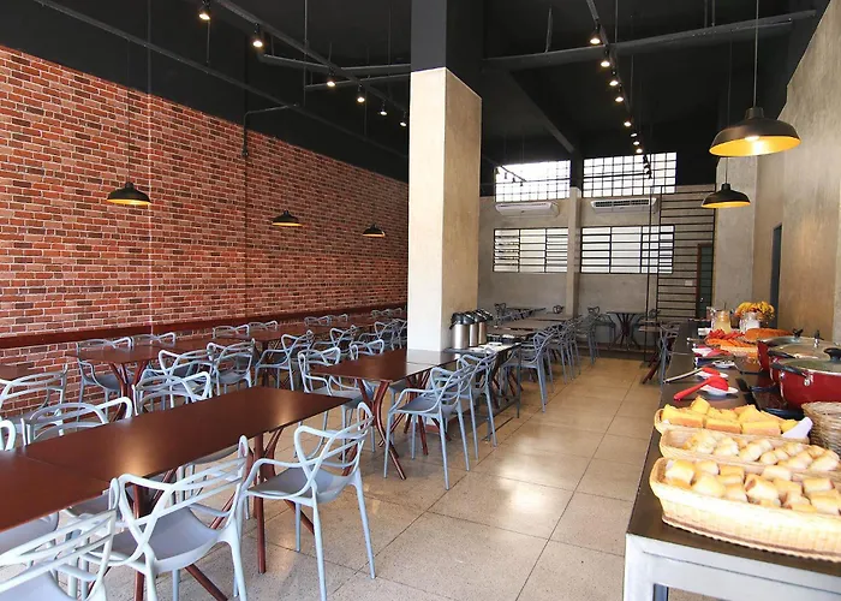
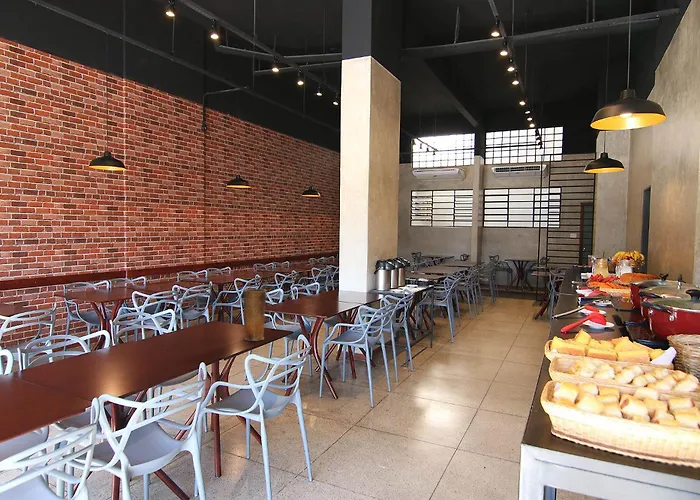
+ vase [243,288,268,342]
